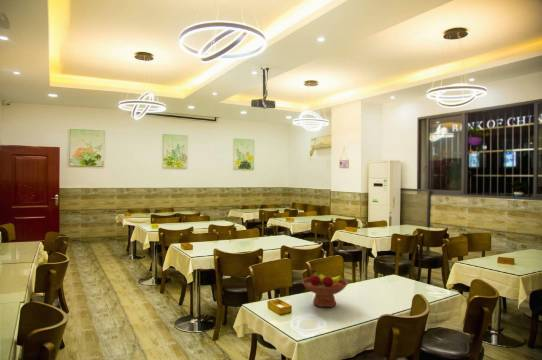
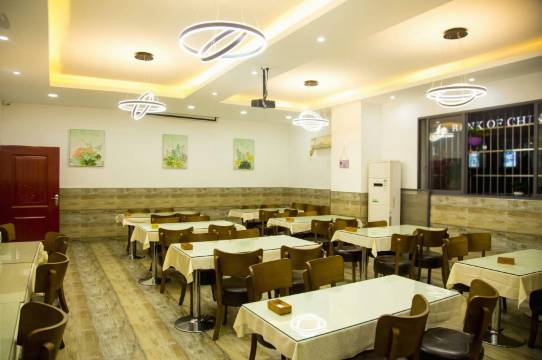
- fruit bowl [300,269,349,308]
